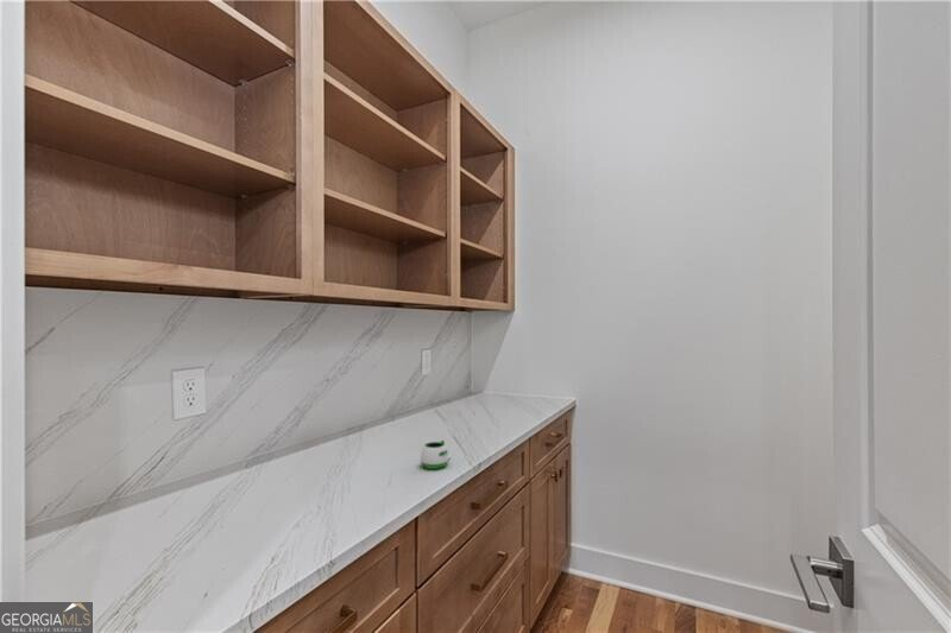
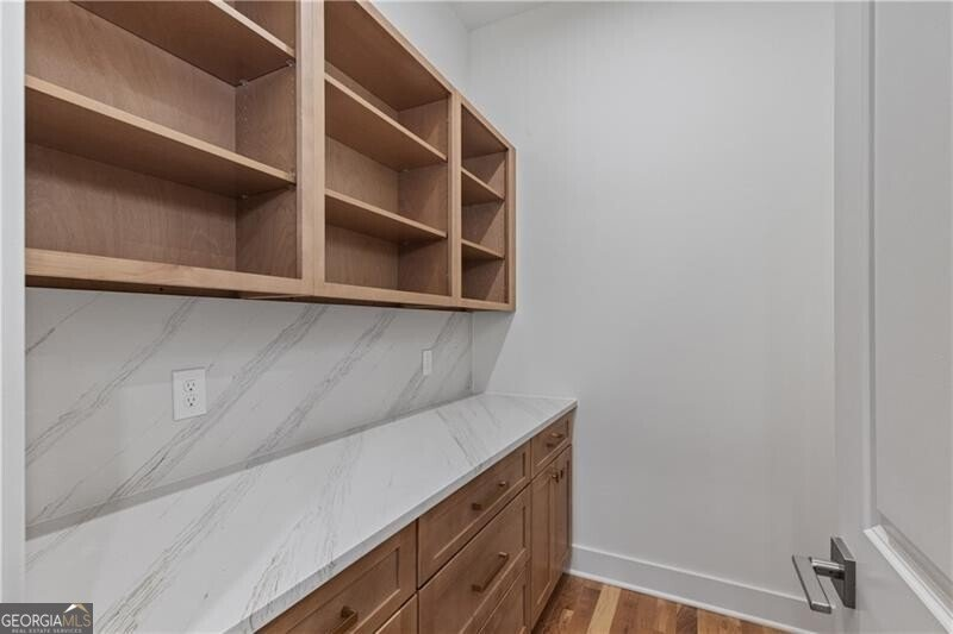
- mug [420,439,453,470]
